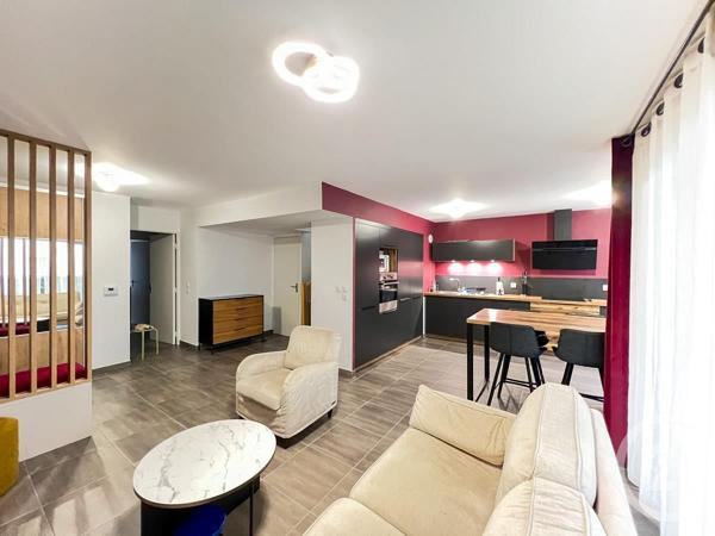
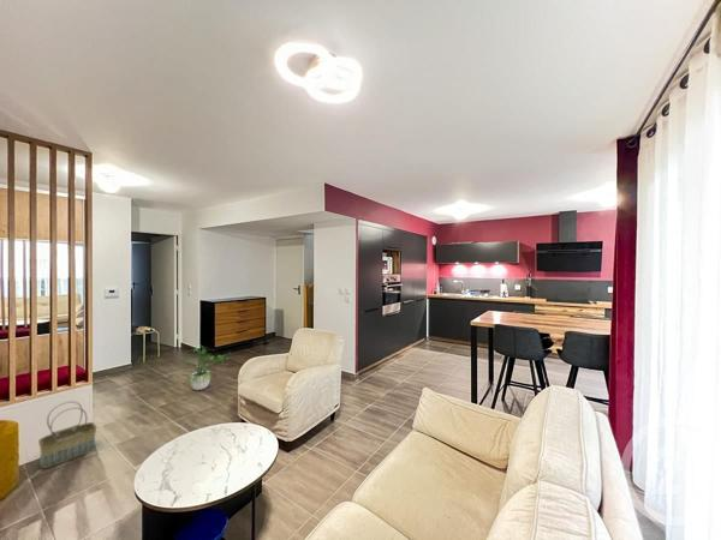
+ basket [37,401,97,469]
+ potted plant [183,344,232,391]
